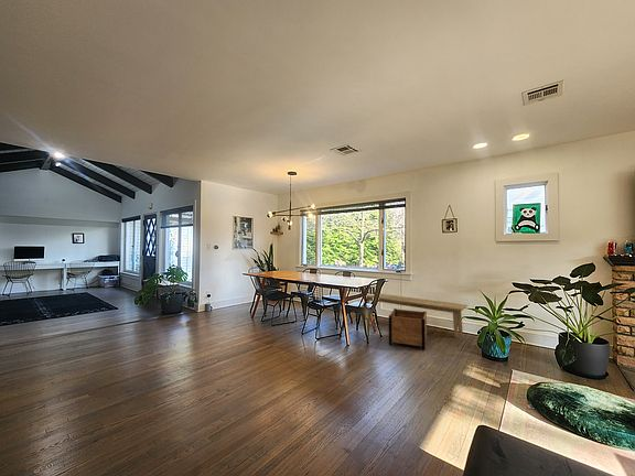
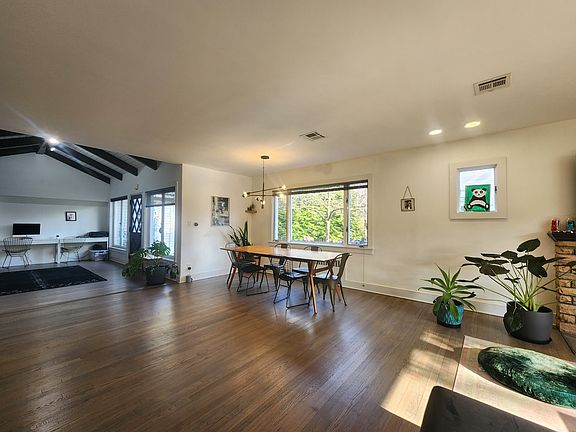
- bench [367,293,469,338]
- planter [388,307,428,351]
